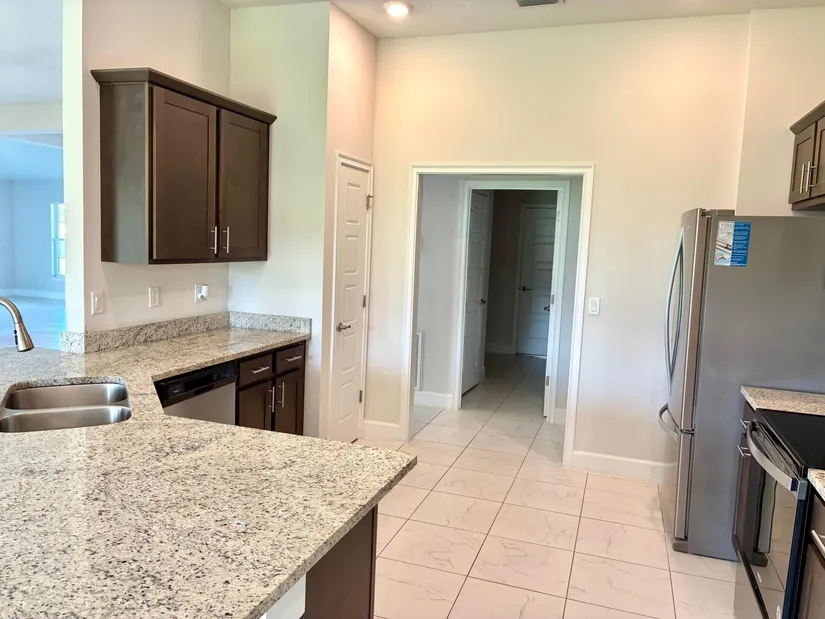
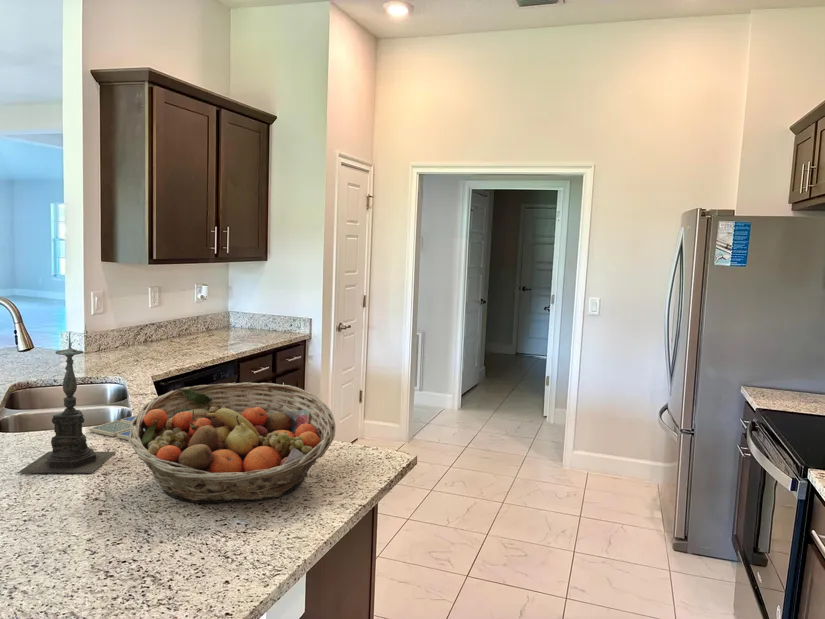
+ candle holder [17,331,116,474]
+ fruit basket [127,382,336,504]
+ drink coaster [88,414,170,441]
